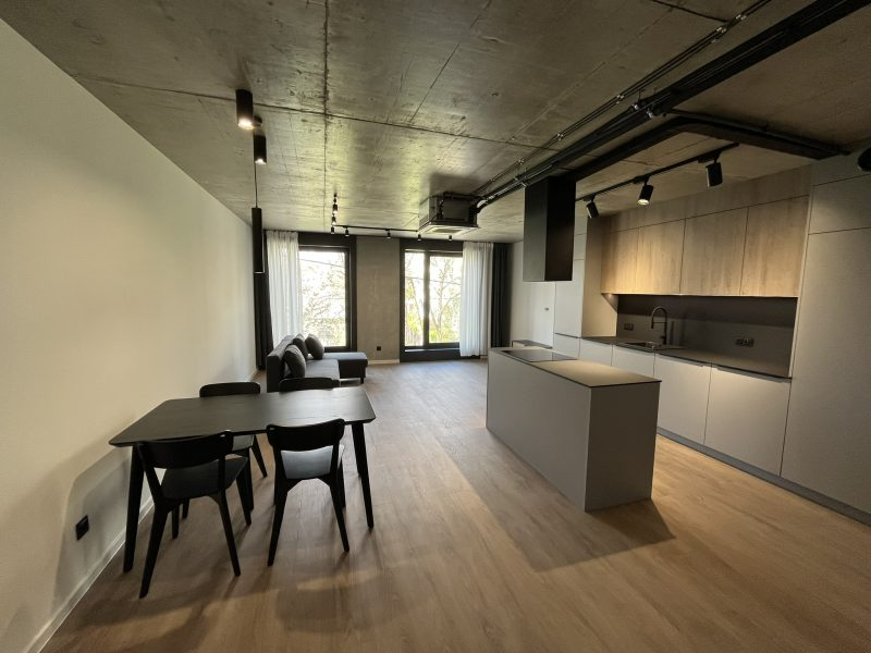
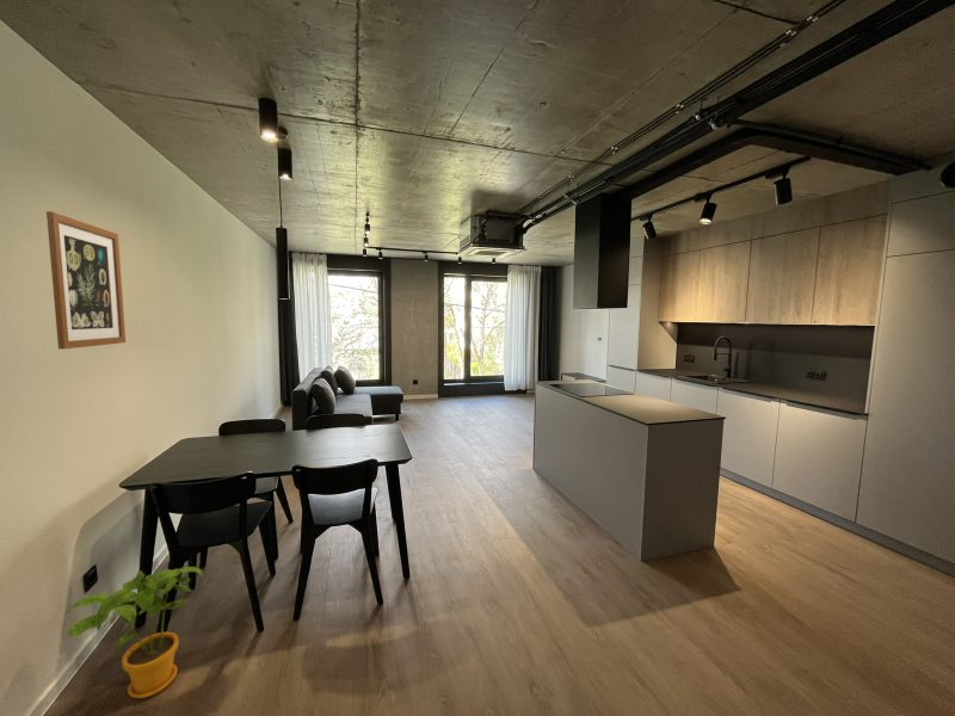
+ house plant [63,566,204,699]
+ wall art [45,210,127,350]
